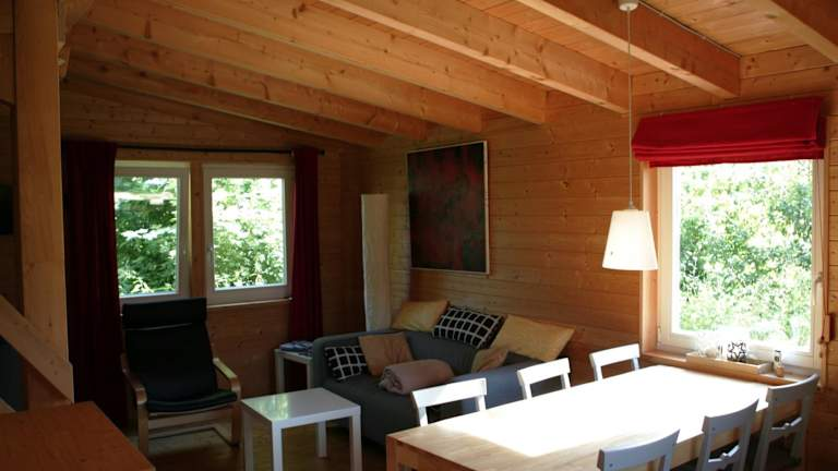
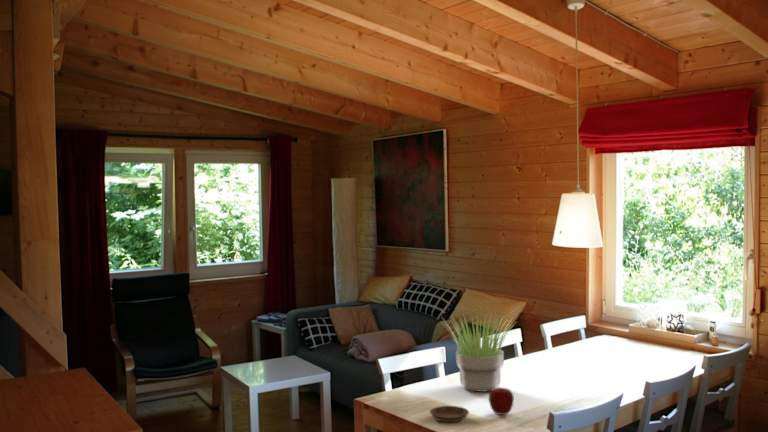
+ saucer [429,405,470,423]
+ apple [488,386,515,416]
+ potted plant [441,314,516,393]
